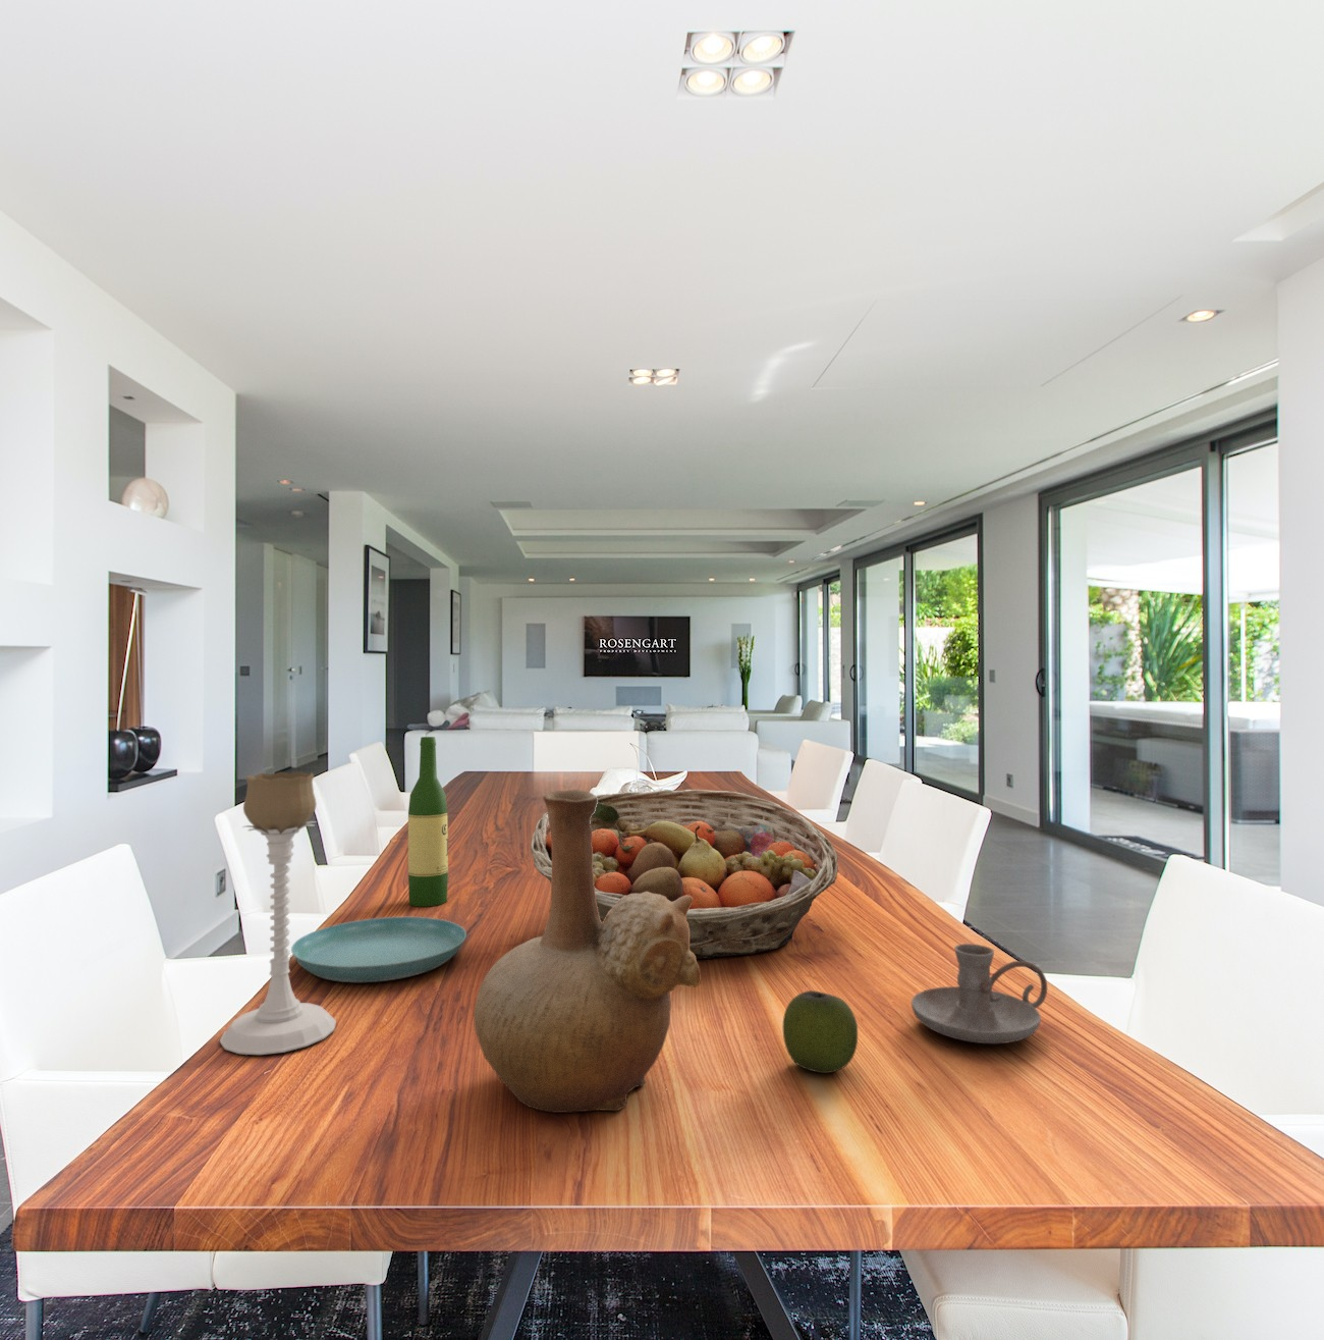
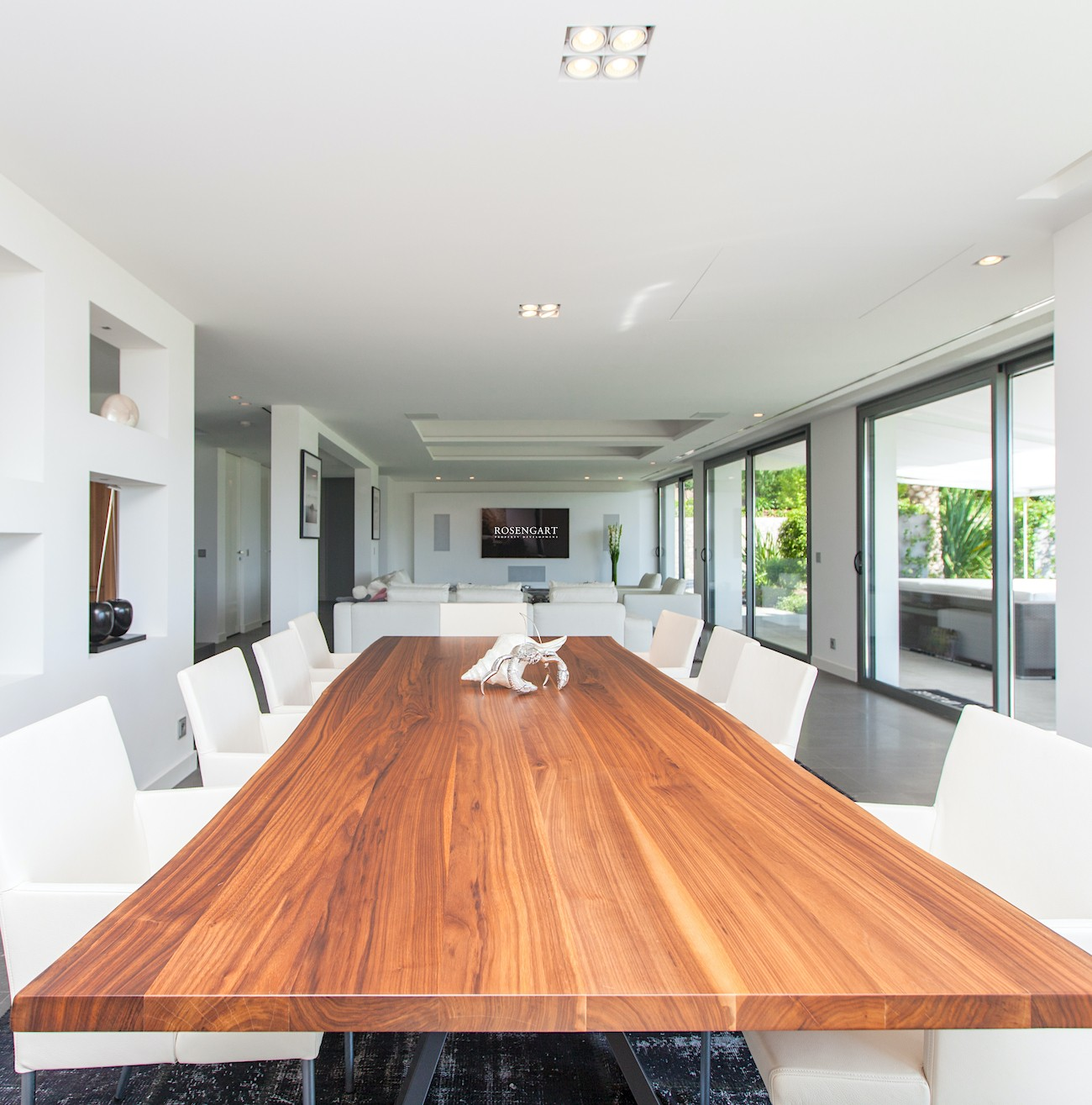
- candle holder [219,770,337,1056]
- candle holder [911,942,1048,1044]
- wine bottle [407,736,449,908]
- vase [473,788,702,1113]
- fruit basket [530,788,839,960]
- apple [782,990,858,1074]
- saucer [290,916,468,983]
